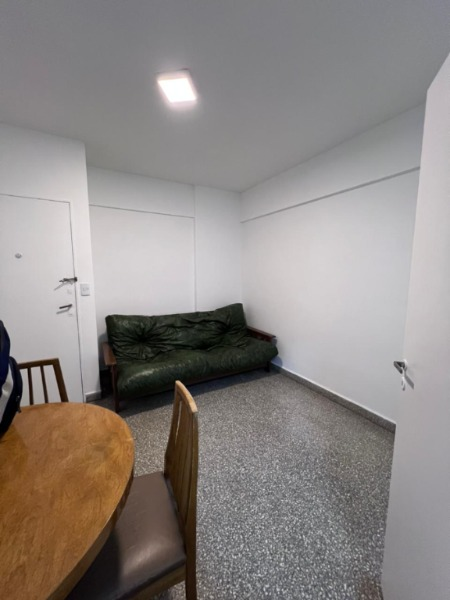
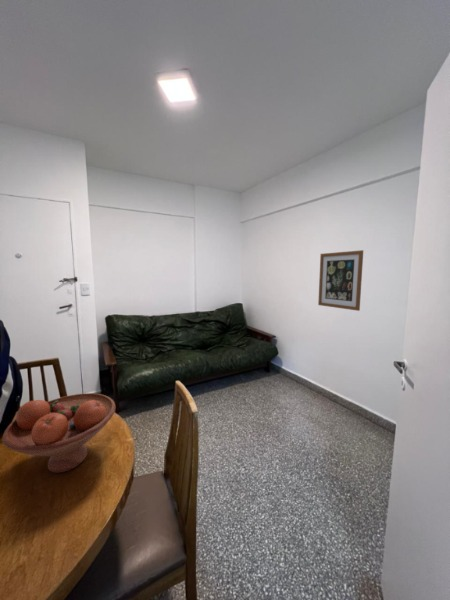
+ fruit bowl [2,392,116,474]
+ wall art [317,249,364,312]
